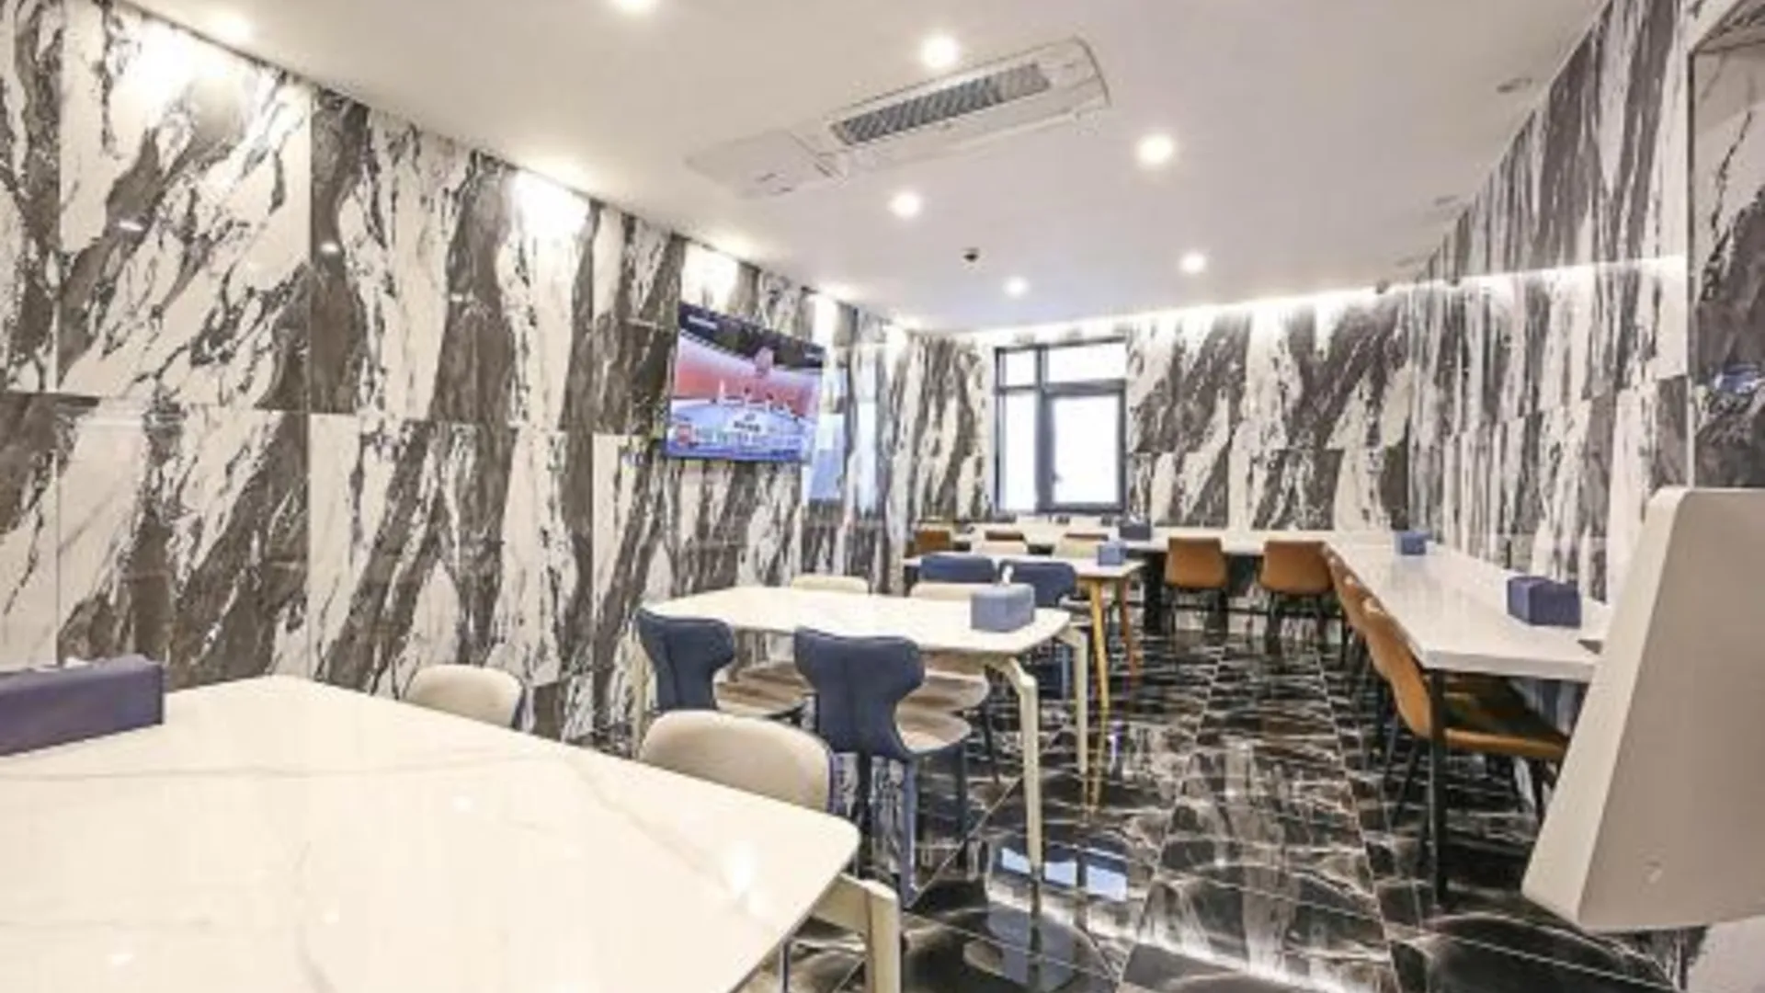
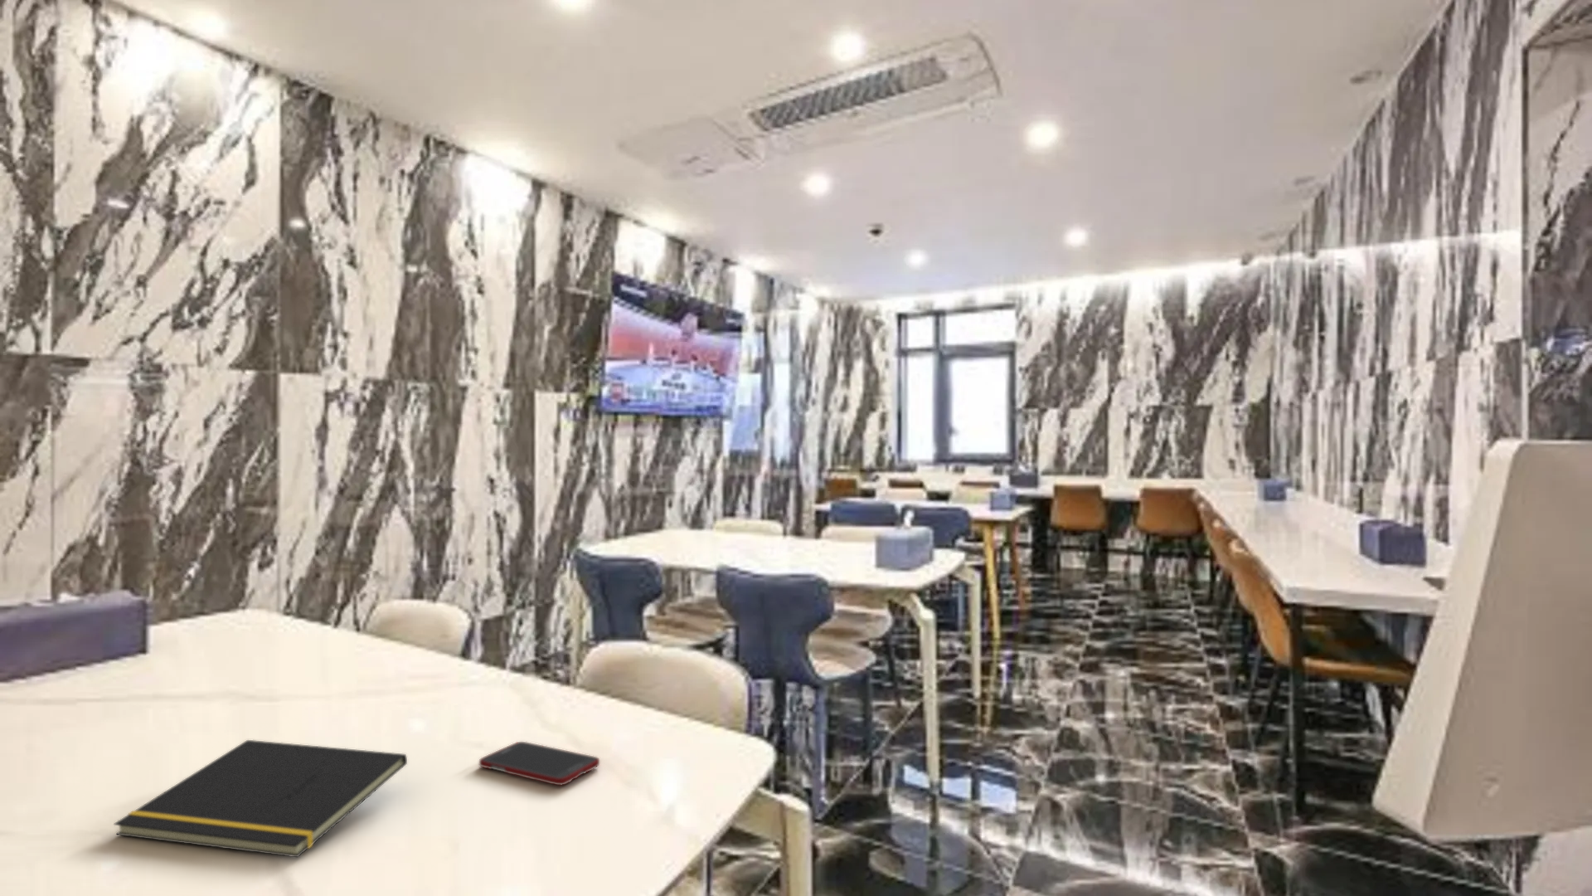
+ cell phone [479,741,600,786]
+ notepad [114,740,408,858]
